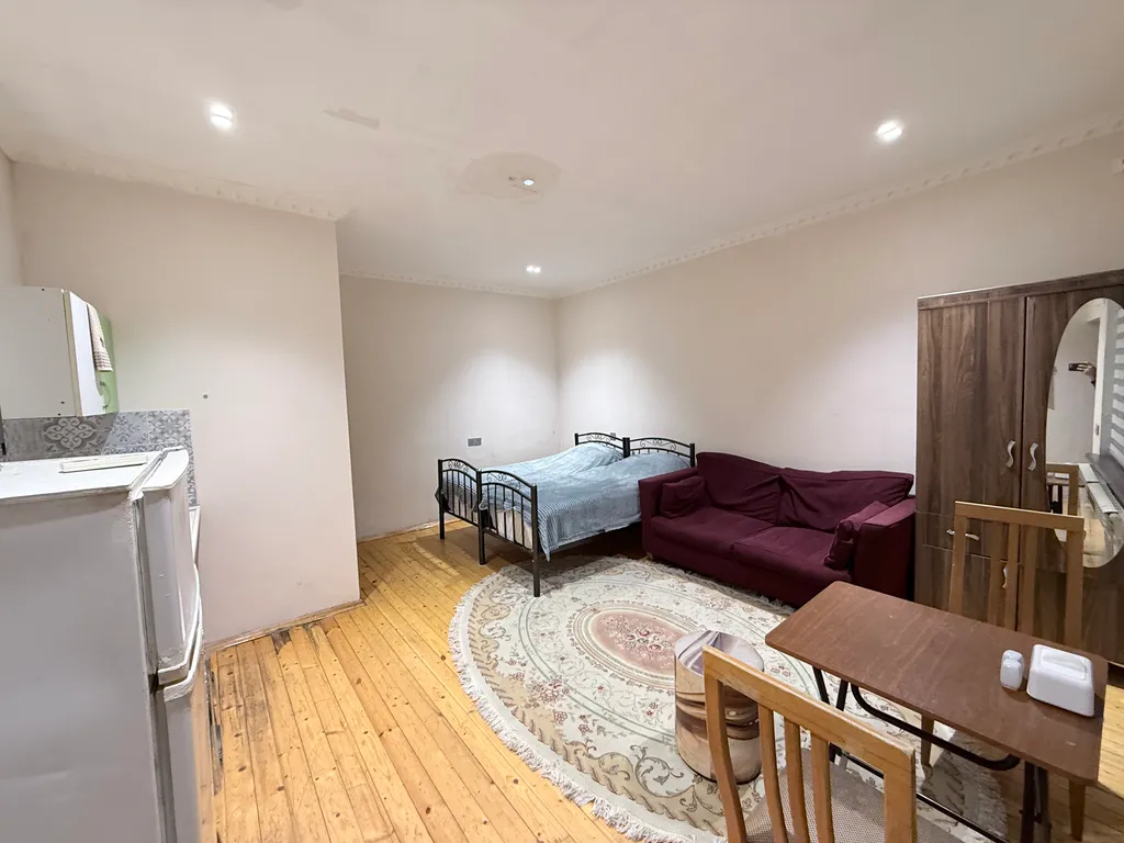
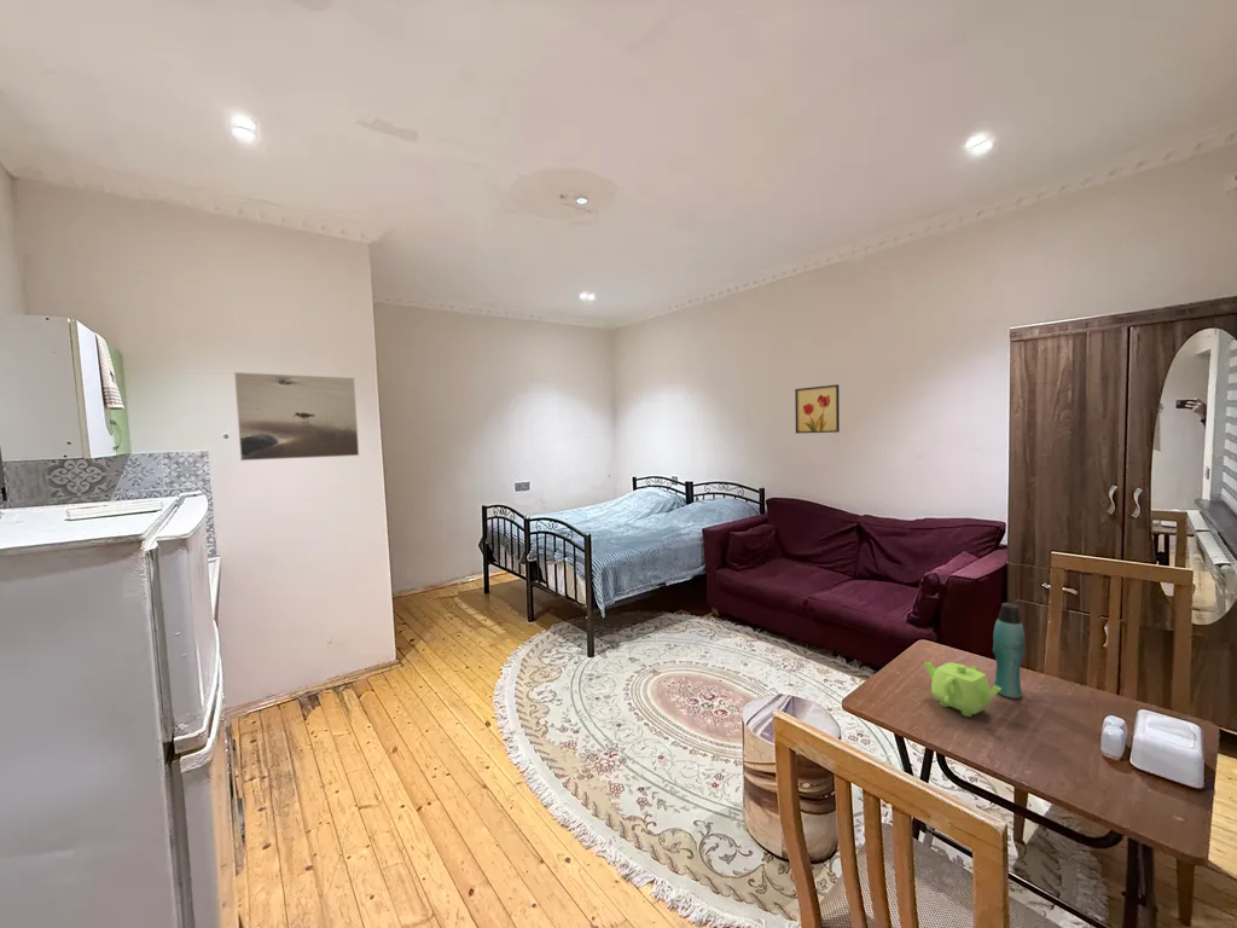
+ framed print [233,371,360,462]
+ wall art [794,383,841,435]
+ teapot [923,661,1001,718]
+ bottle [992,602,1026,700]
